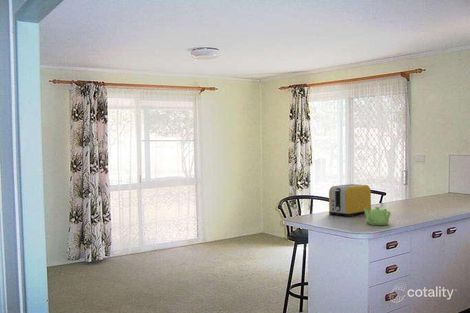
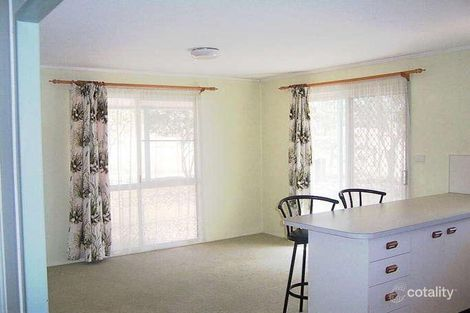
- toaster [328,183,372,218]
- teapot [364,206,392,226]
